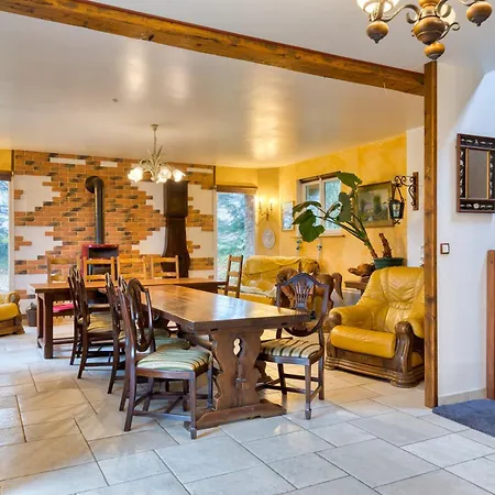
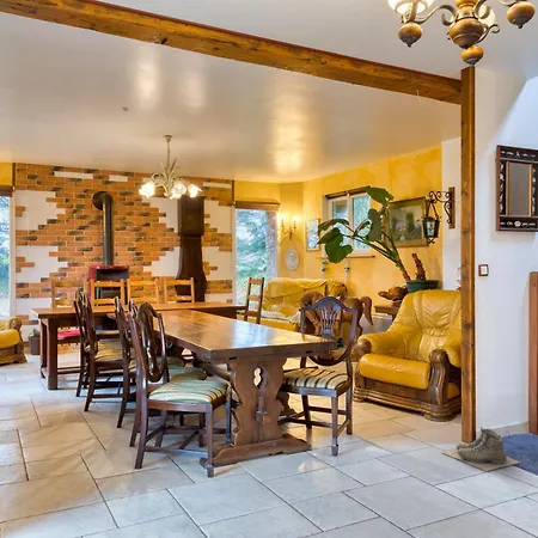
+ boots [441,426,521,472]
